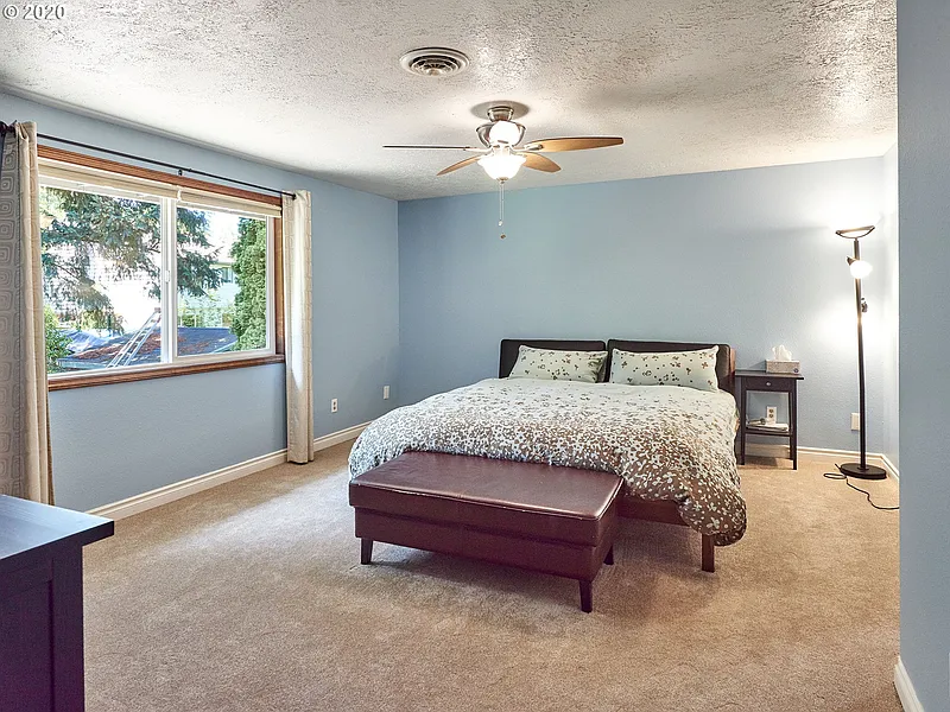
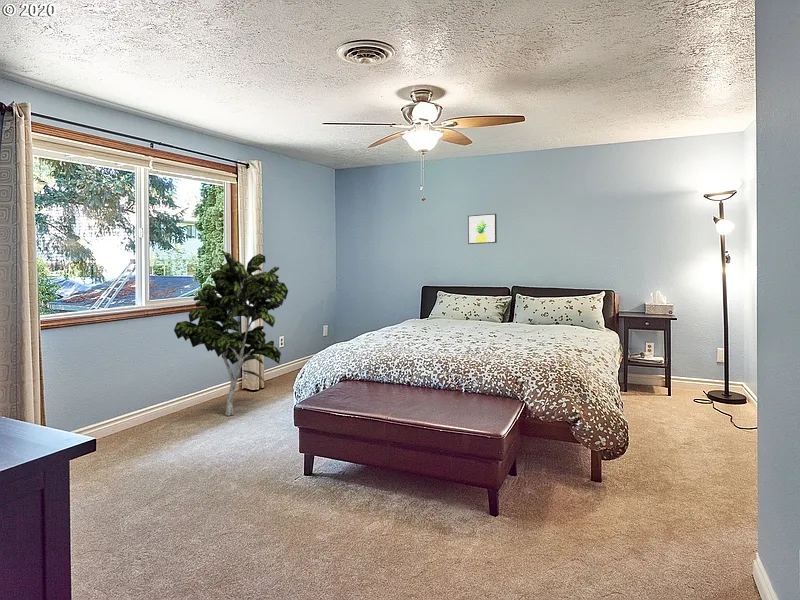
+ indoor plant [173,251,289,417]
+ wall art [467,213,498,245]
